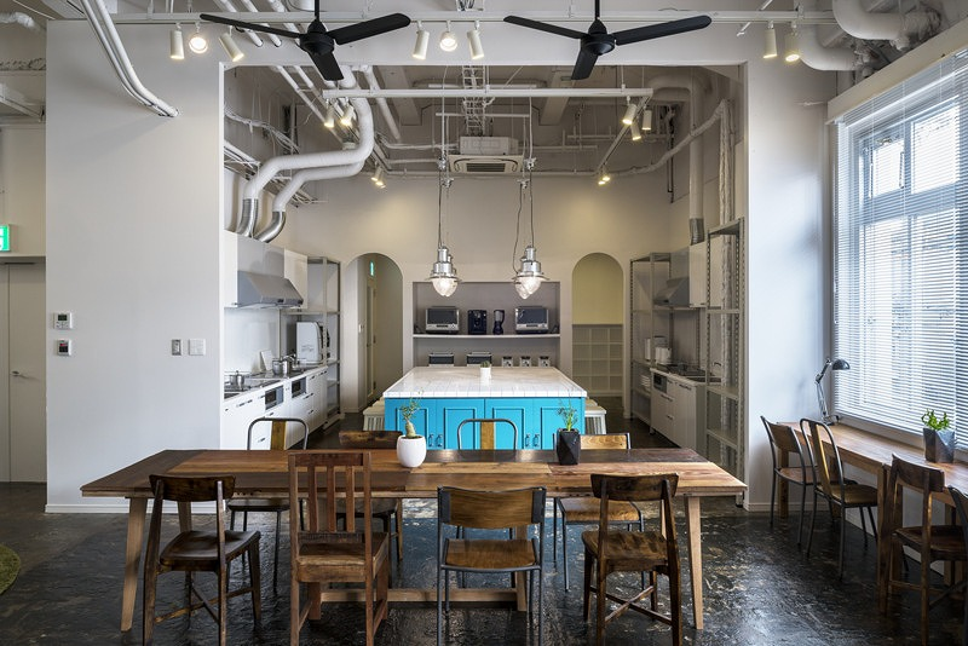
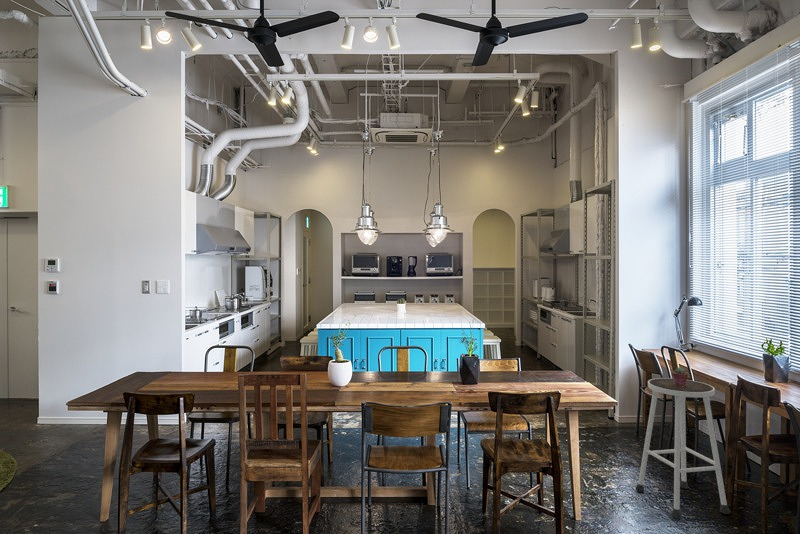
+ potted succulent [671,366,689,387]
+ stool [635,377,731,520]
